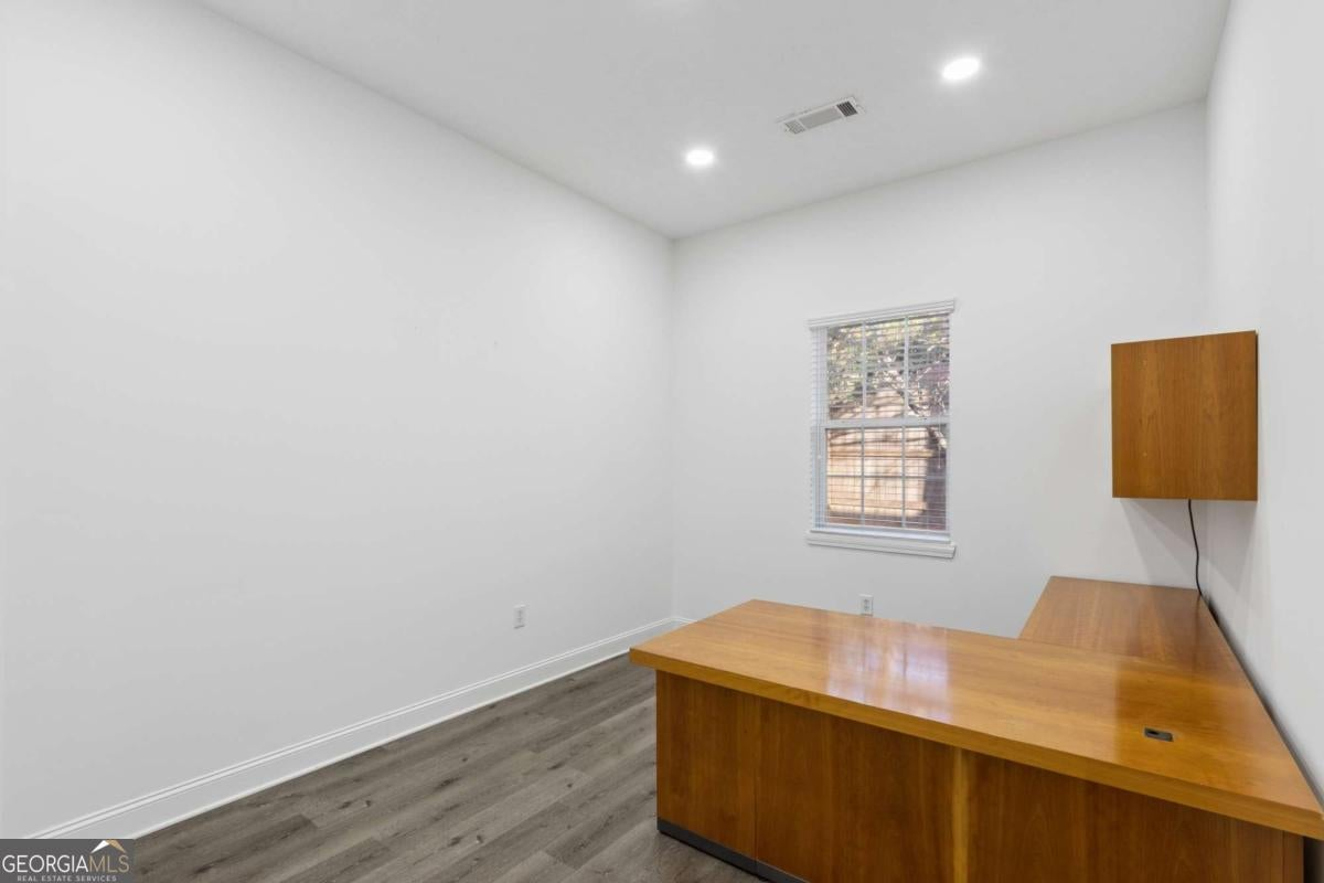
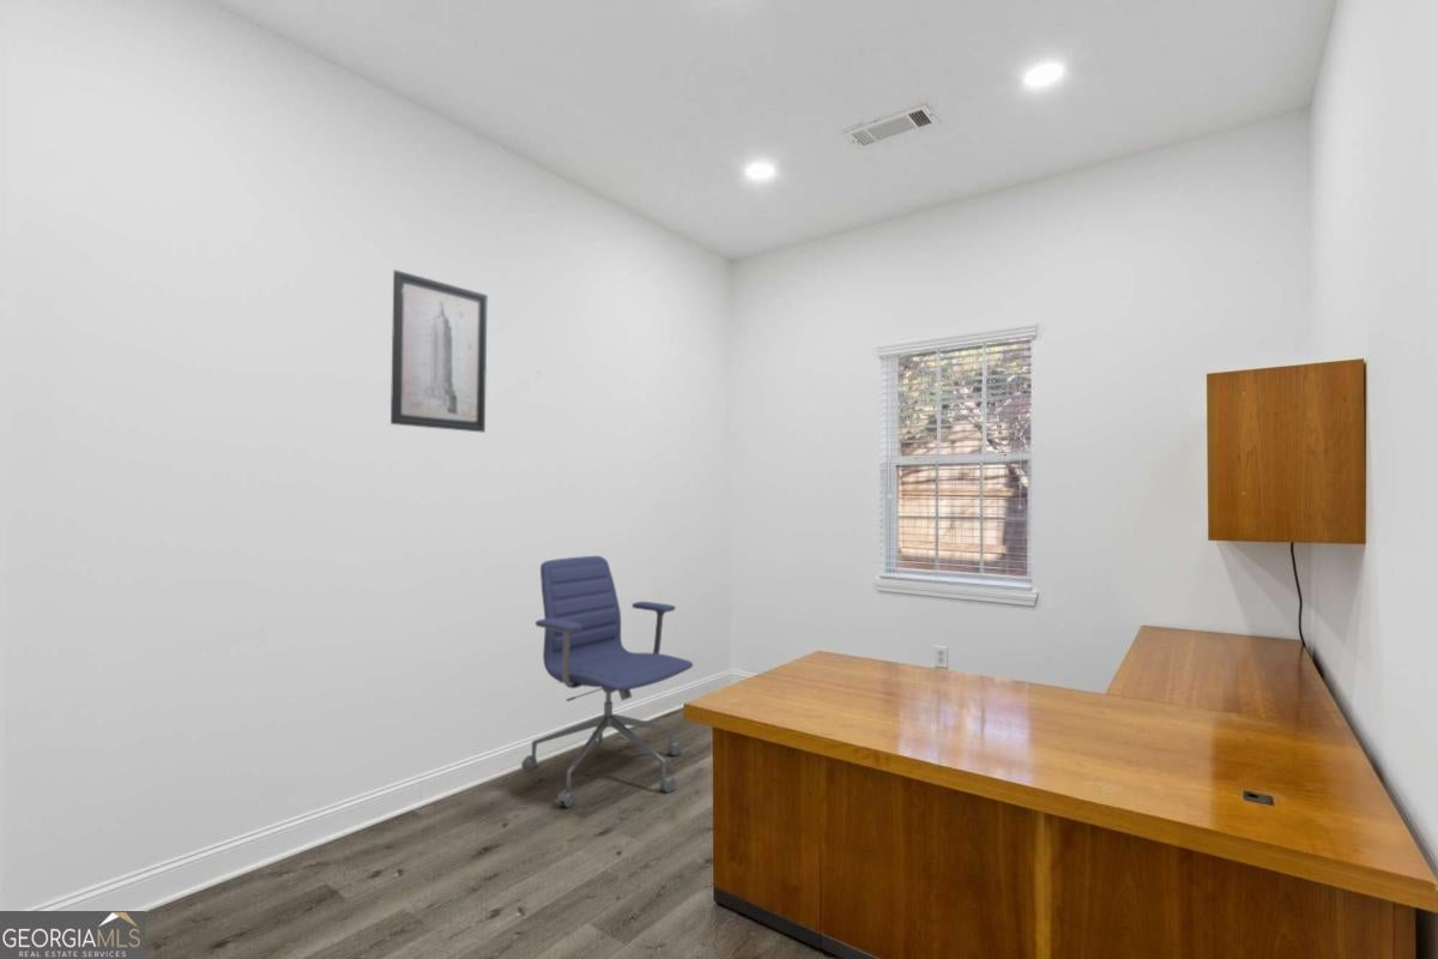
+ office chair [520,555,694,809]
+ wall art [389,269,489,434]
